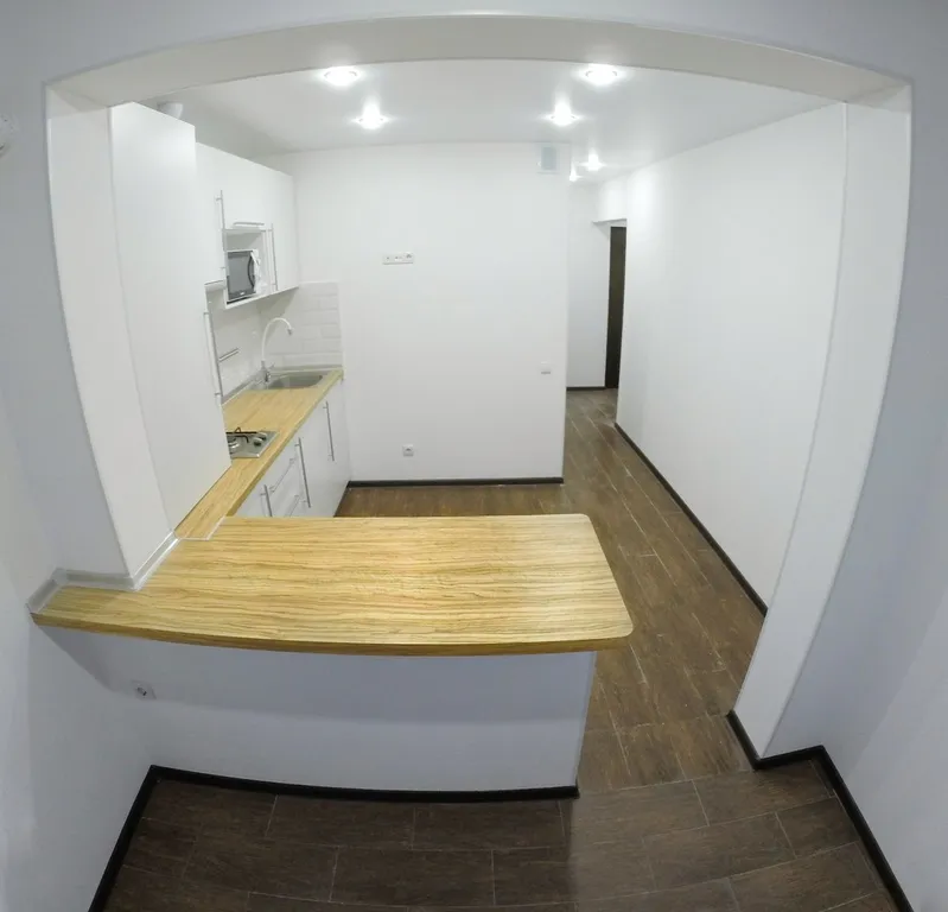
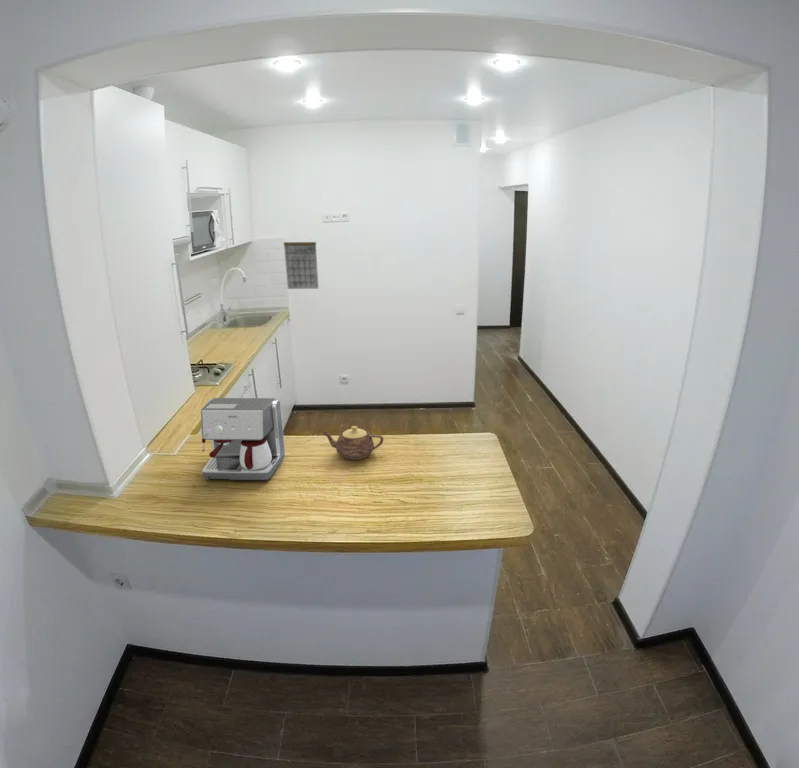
+ teapot [321,425,384,461]
+ coffee maker [200,397,286,481]
+ calendar [283,233,319,290]
